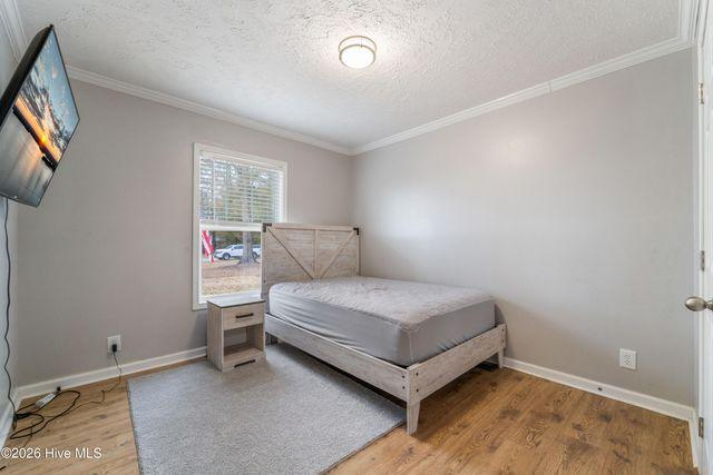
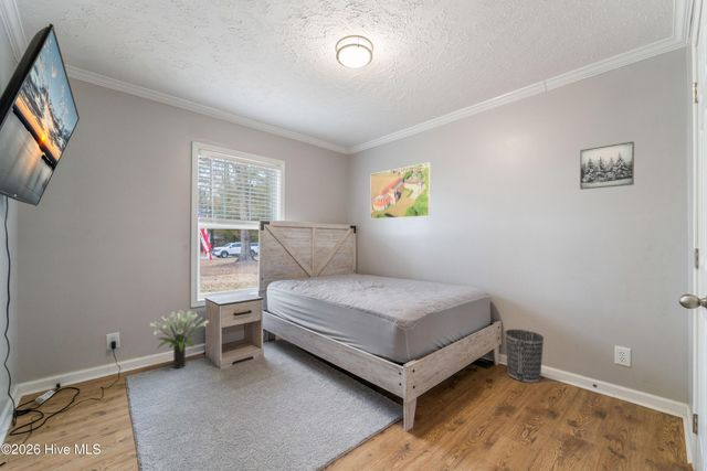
+ wastebasket [505,329,545,384]
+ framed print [369,161,432,220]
+ wall art [579,140,635,191]
+ potted plant [149,310,210,370]
